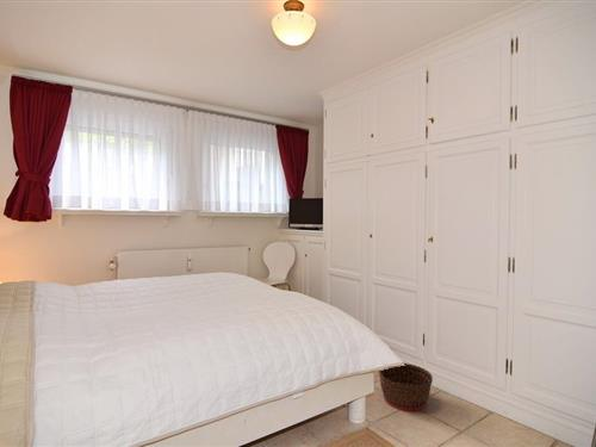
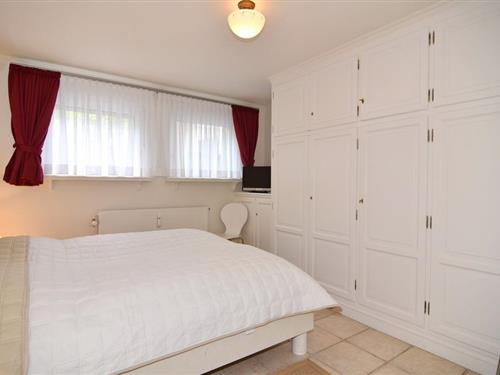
- basket [378,362,434,412]
